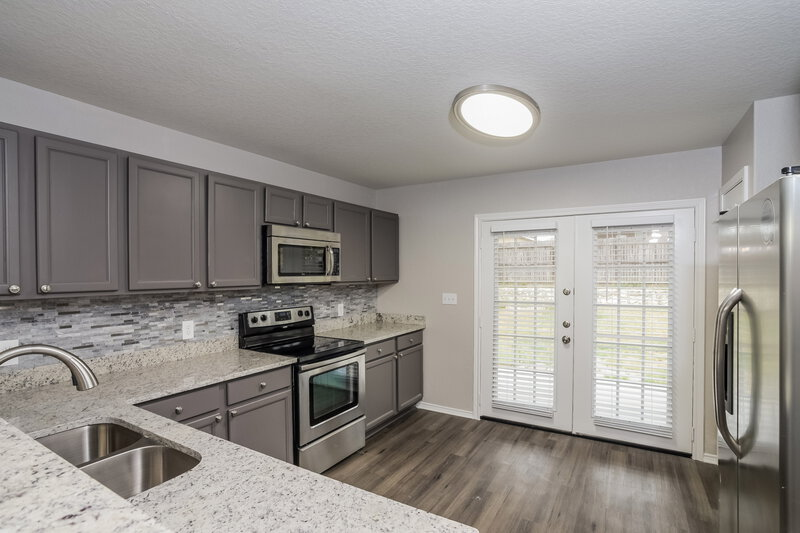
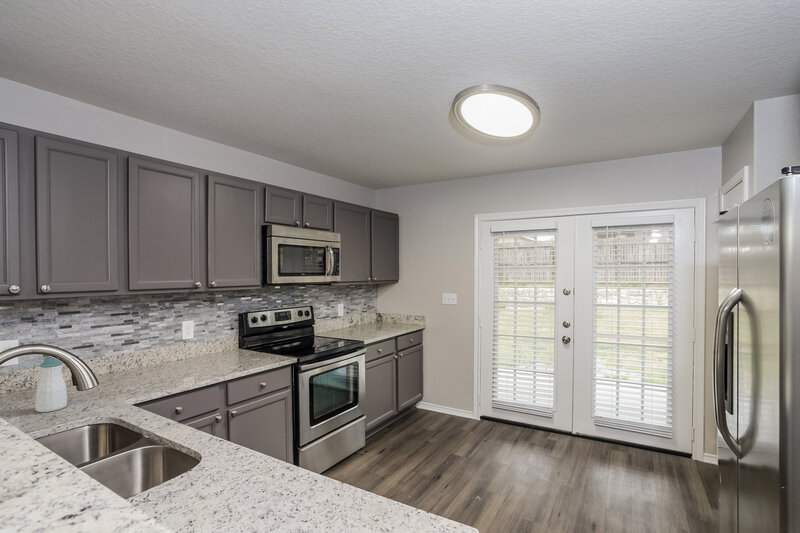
+ soap bottle [34,355,68,413]
